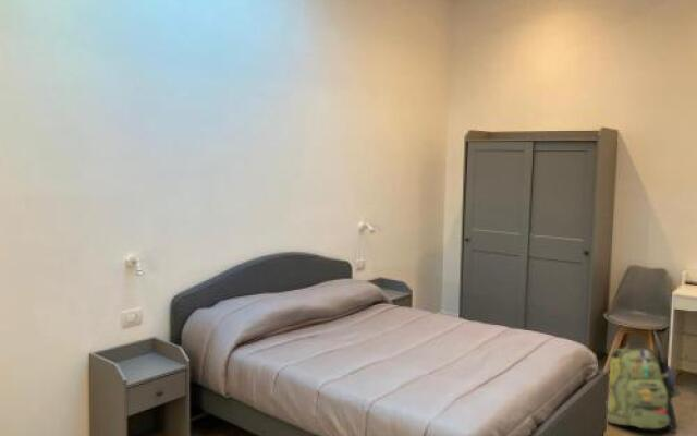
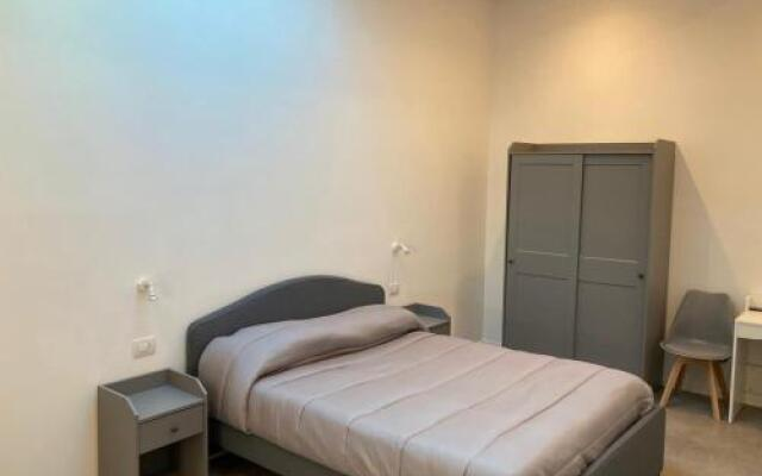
- backpack [607,329,683,434]
